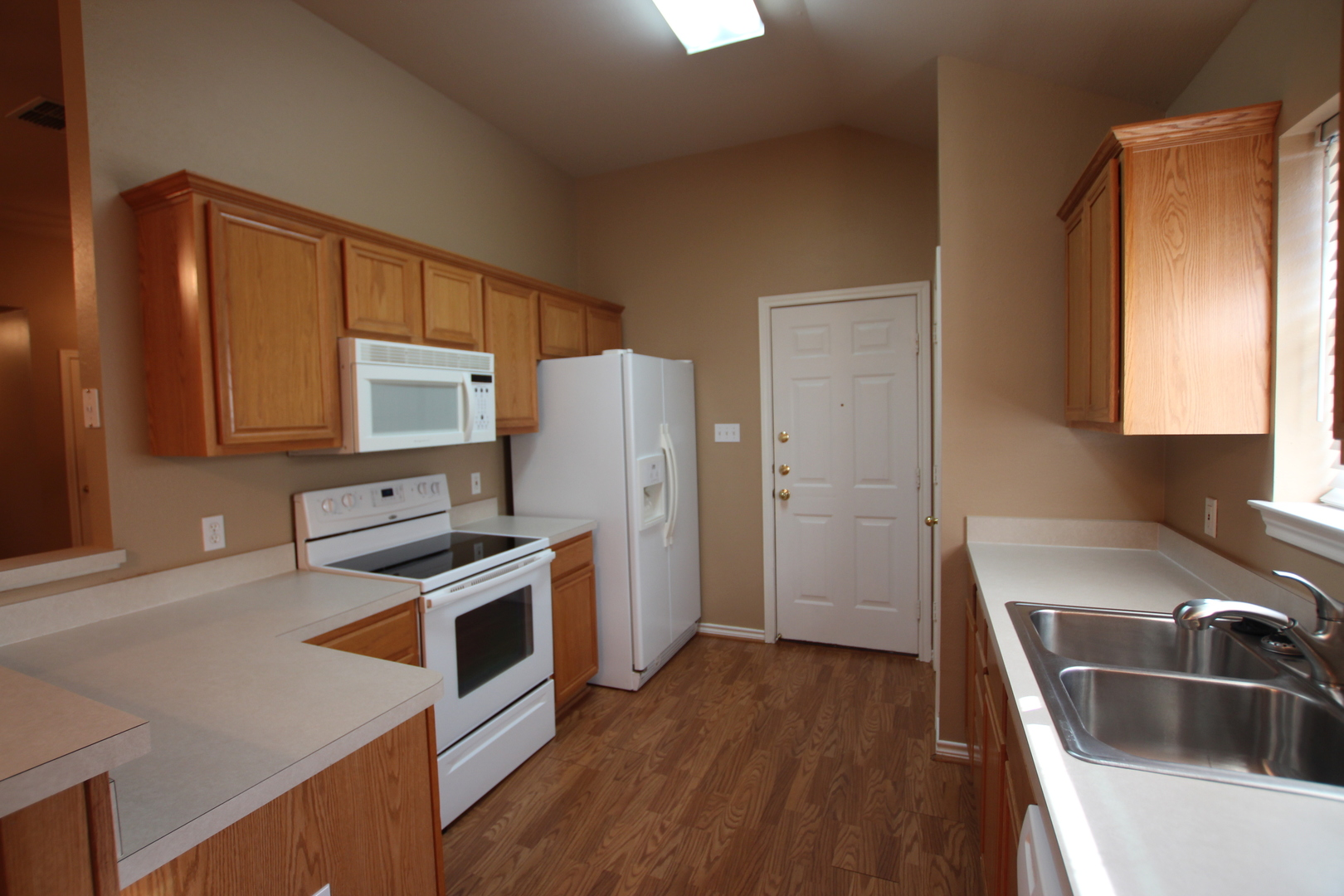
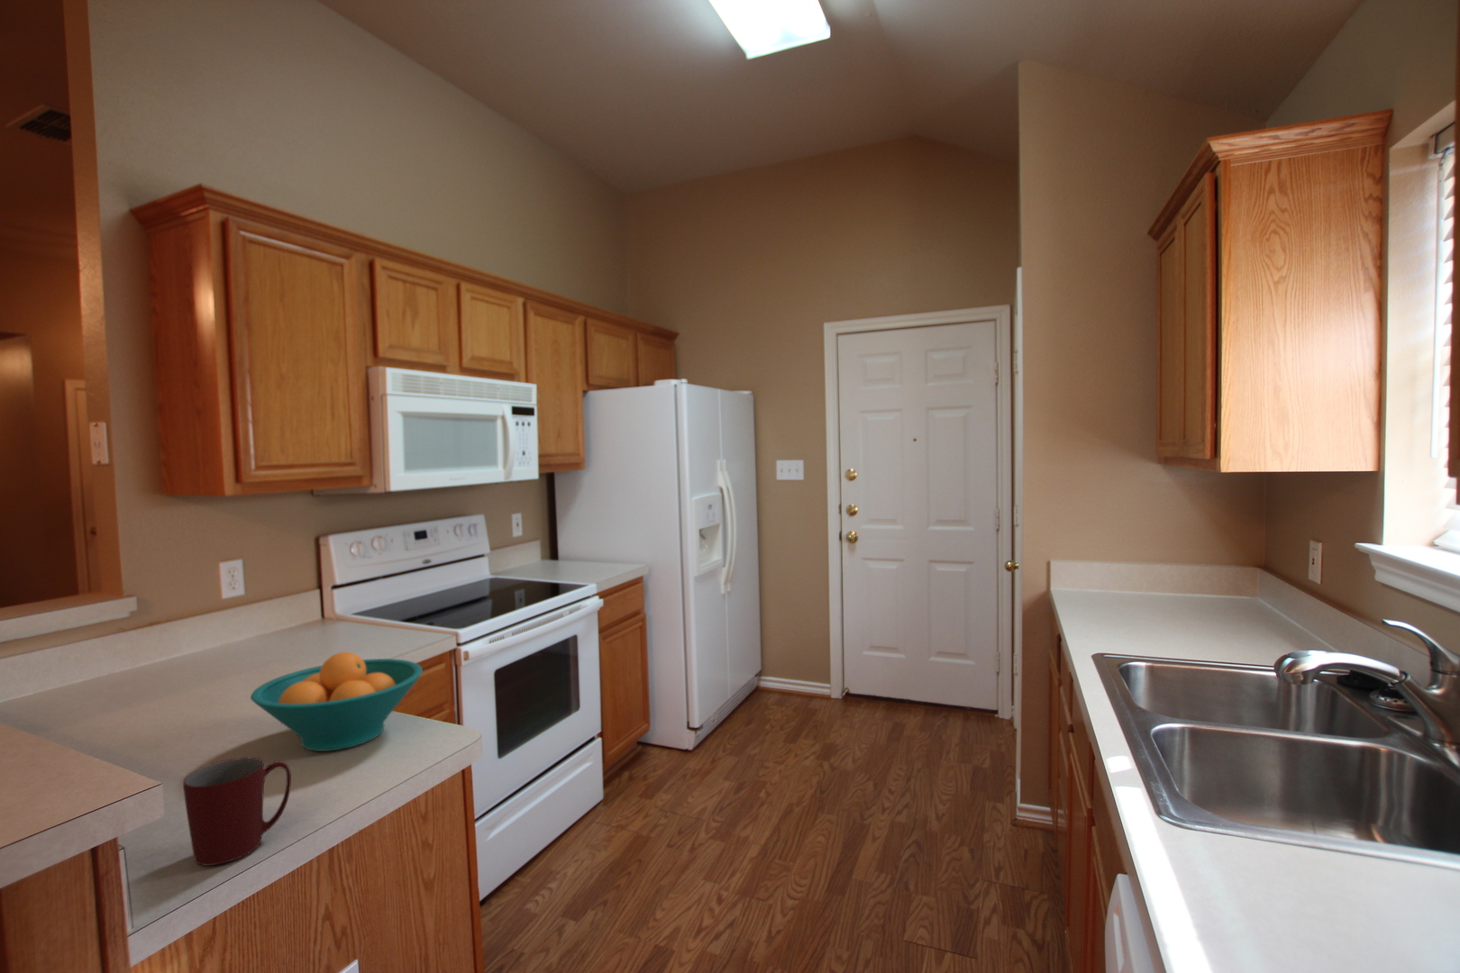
+ fruit bowl [250,652,424,753]
+ mug [182,757,292,867]
